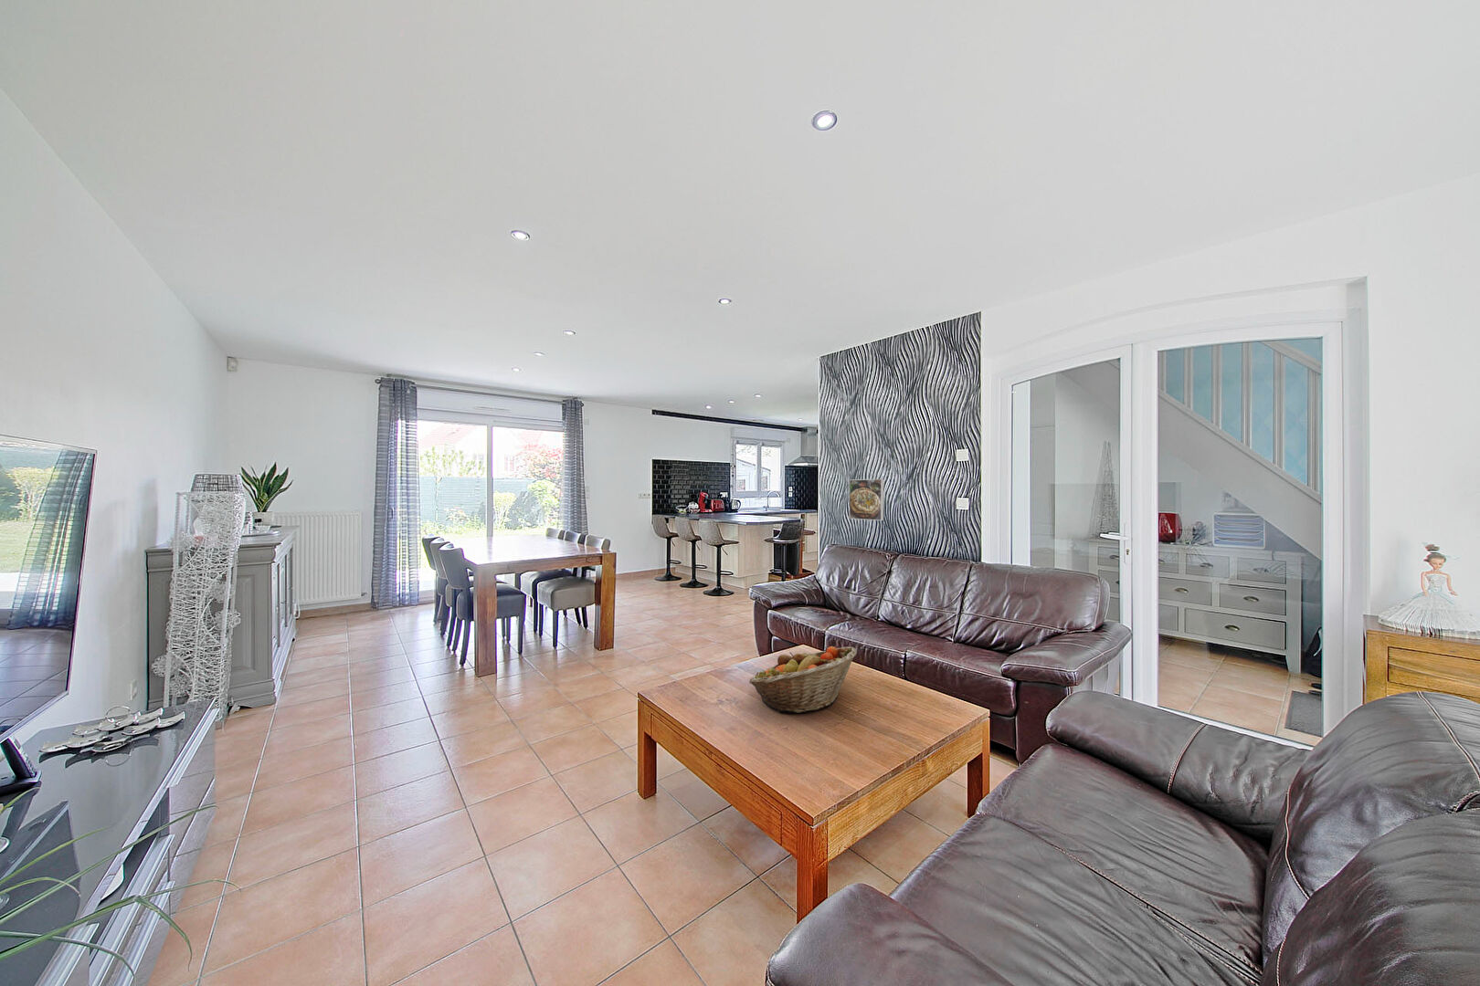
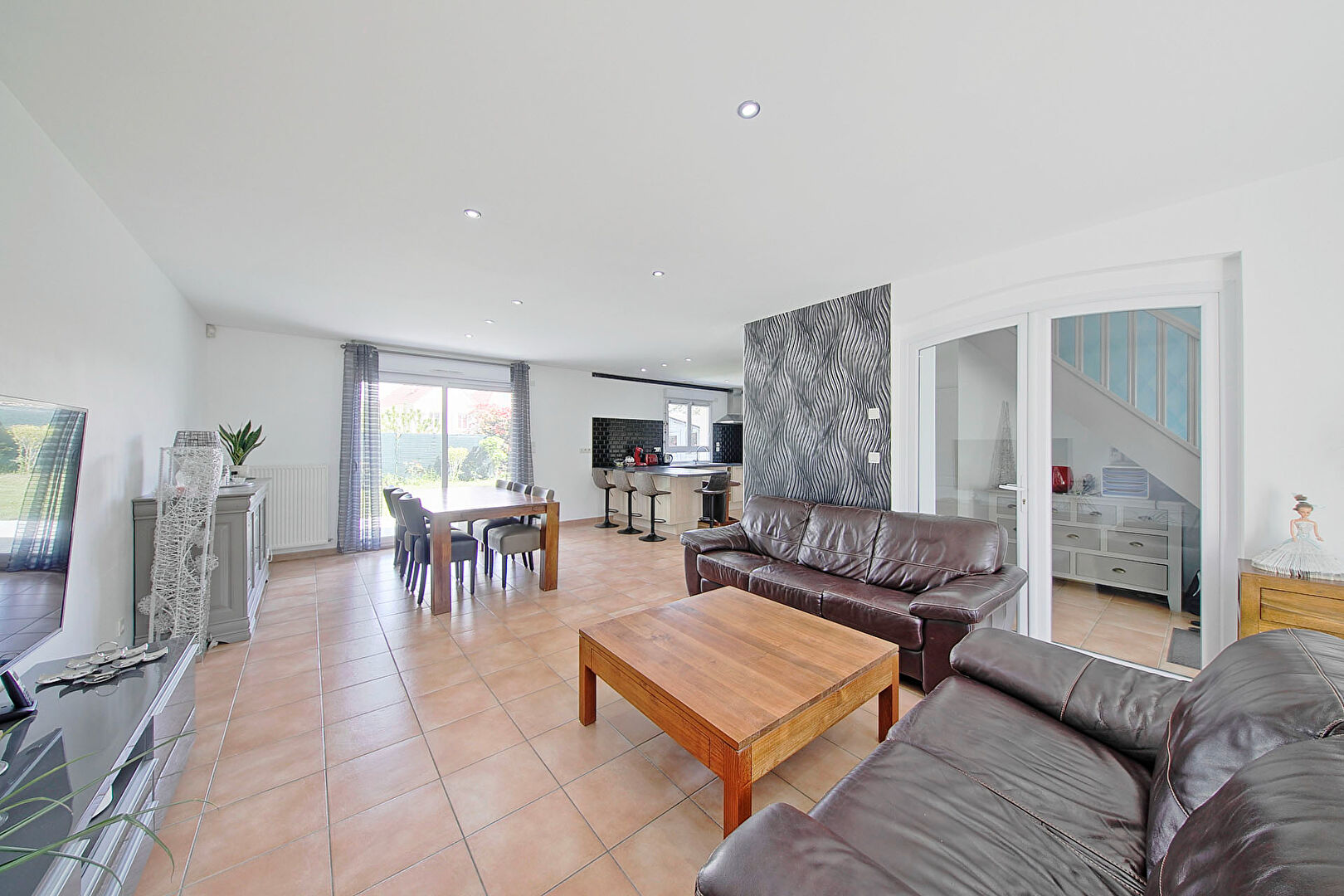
- fruit basket [748,646,858,714]
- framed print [849,479,884,522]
